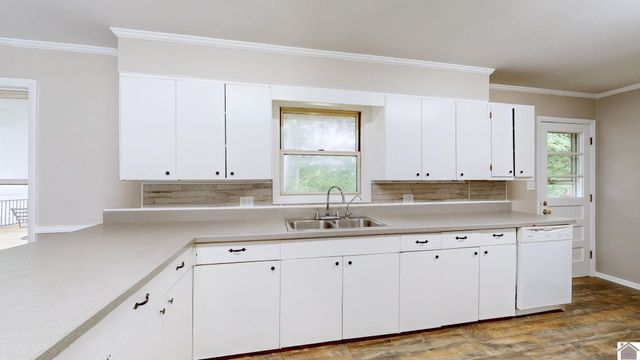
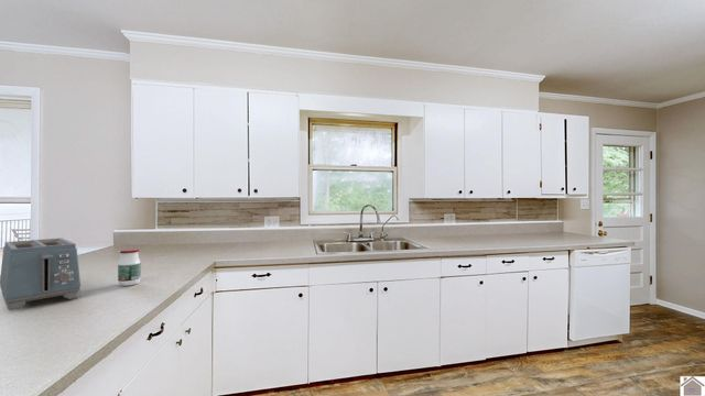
+ toaster [0,237,82,311]
+ jar [117,248,142,287]
